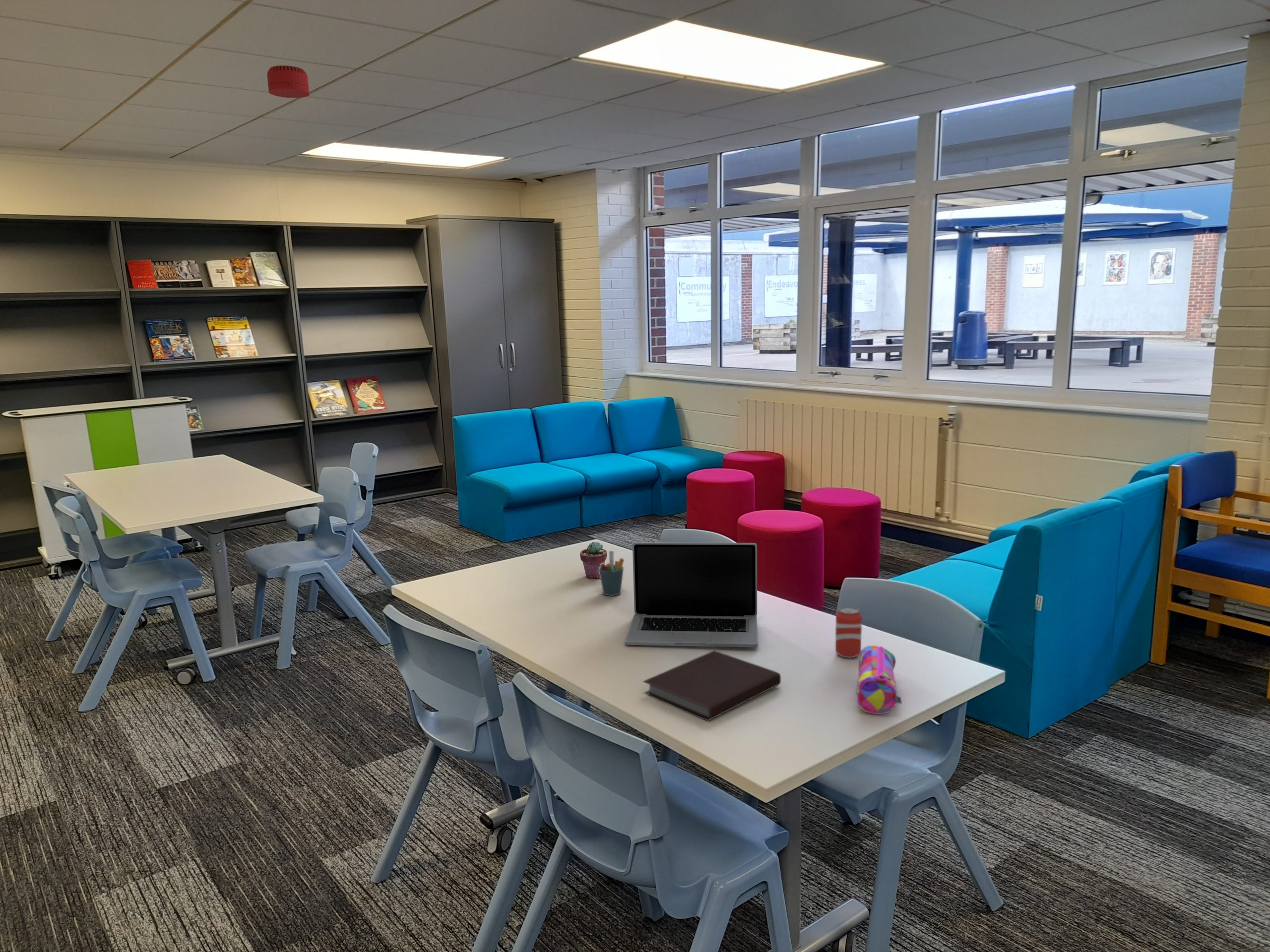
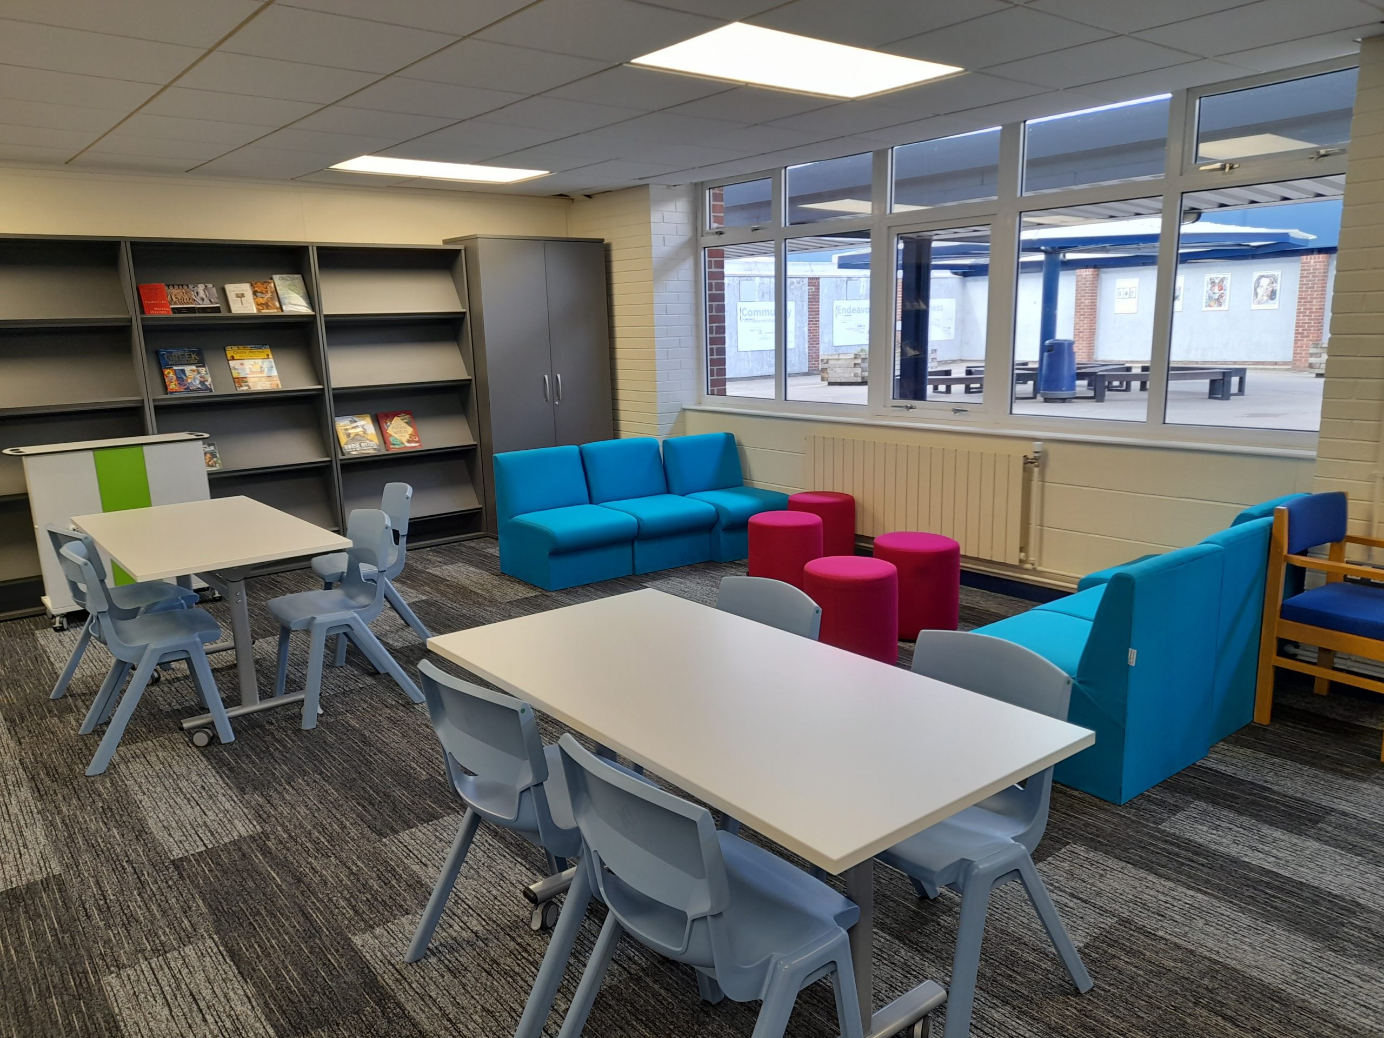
- beverage can [835,606,862,658]
- pencil case [856,645,902,715]
- laptop [624,542,759,648]
- notebook [642,650,781,721]
- potted succulent [579,541,608,579]
- smoke detector [266,65,310,99]
- pen holder [599,550,625,596]
